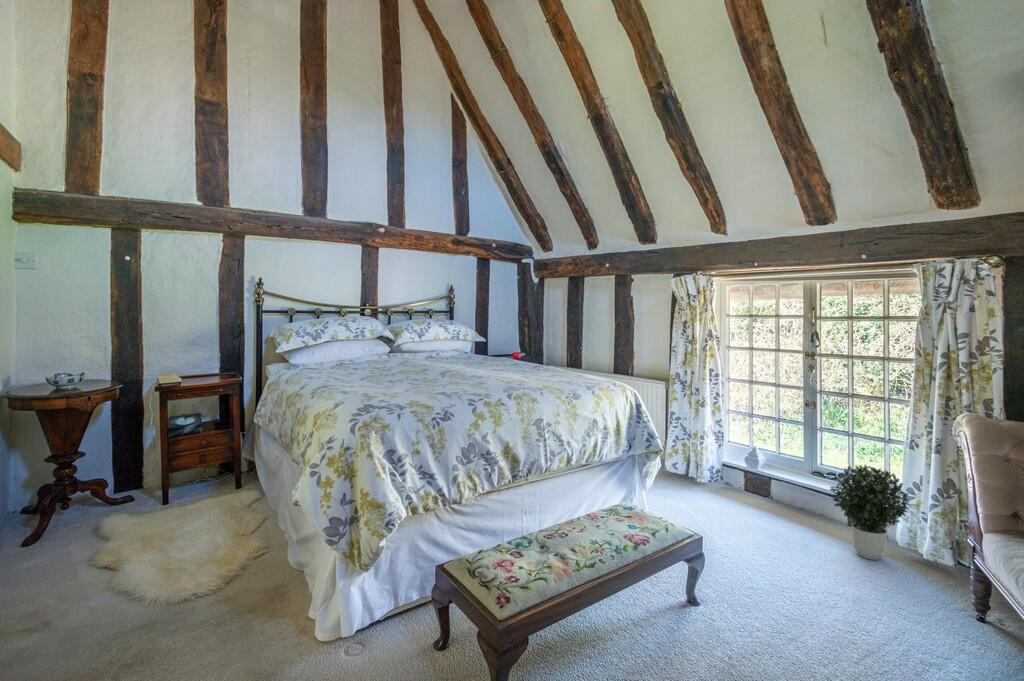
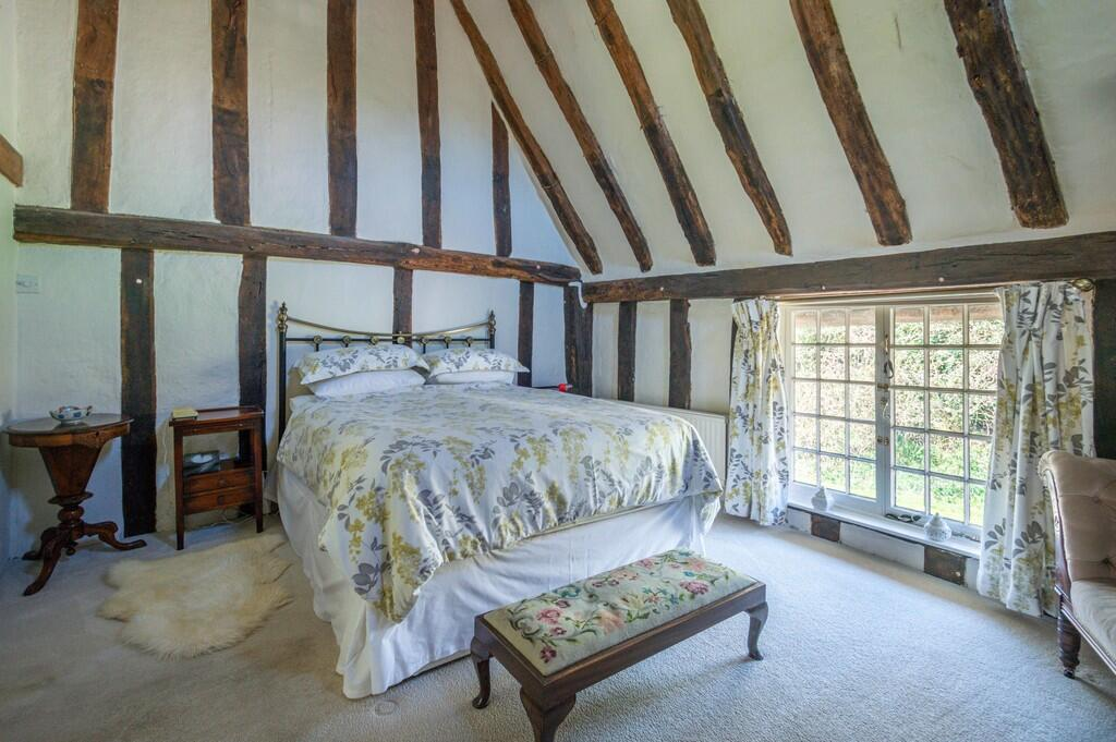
- potted plant [828,463,912,561]
